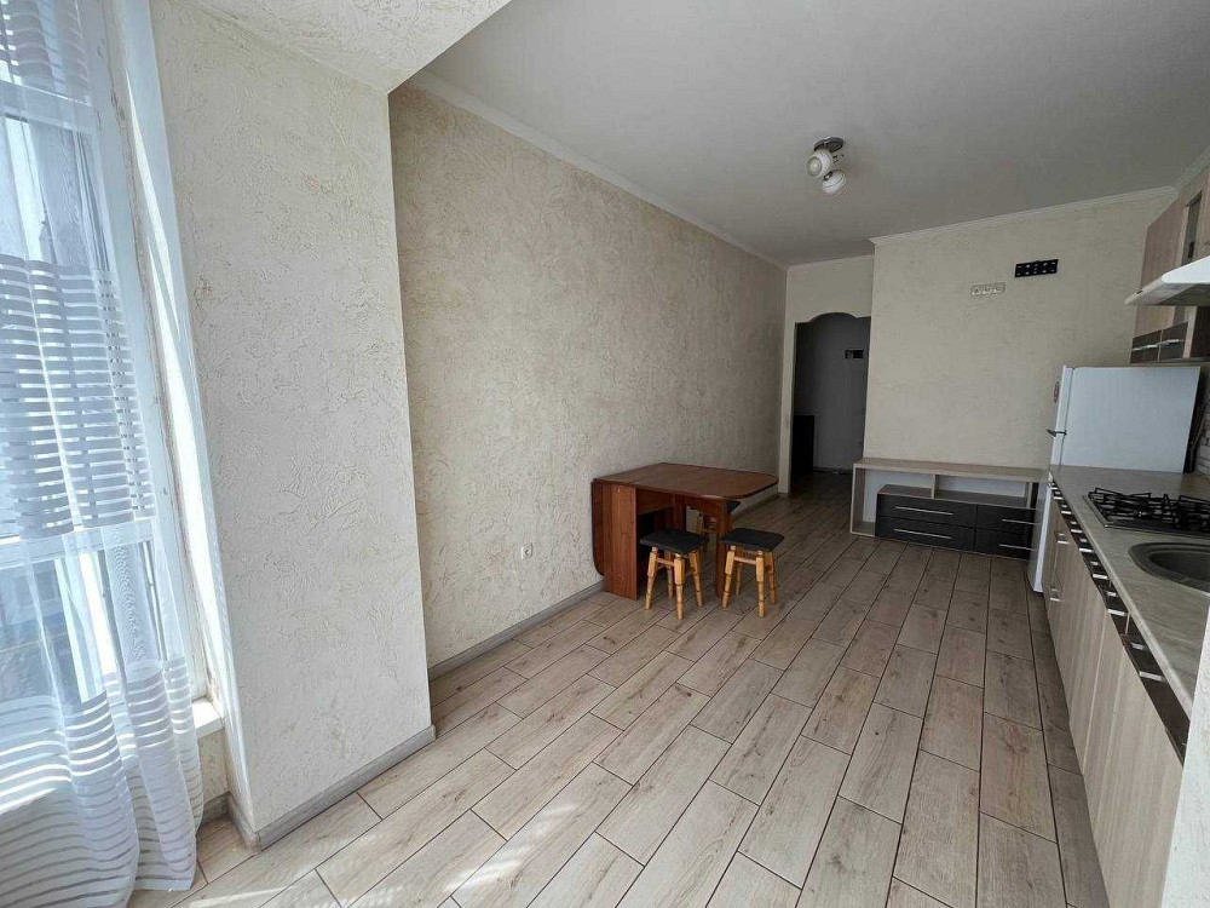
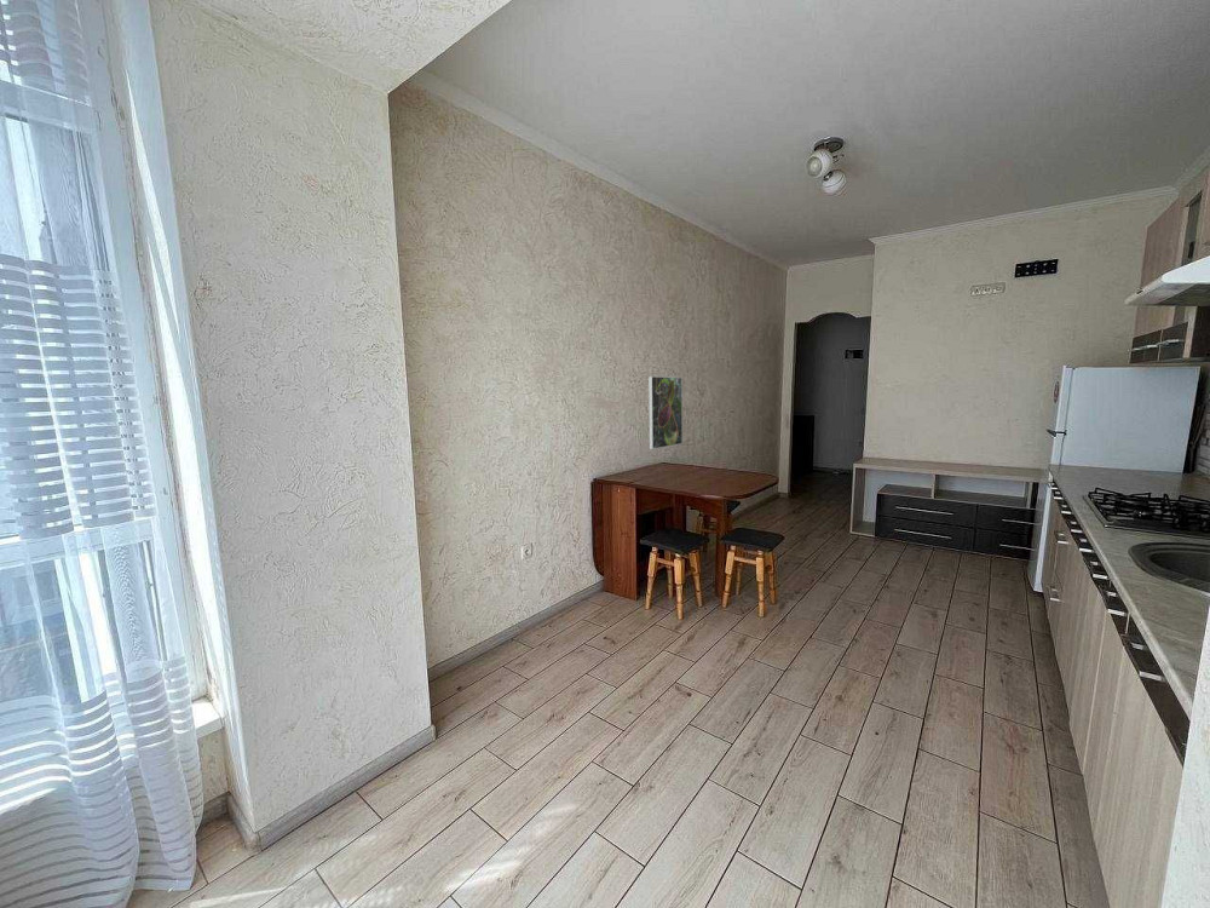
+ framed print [647,375,684,450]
